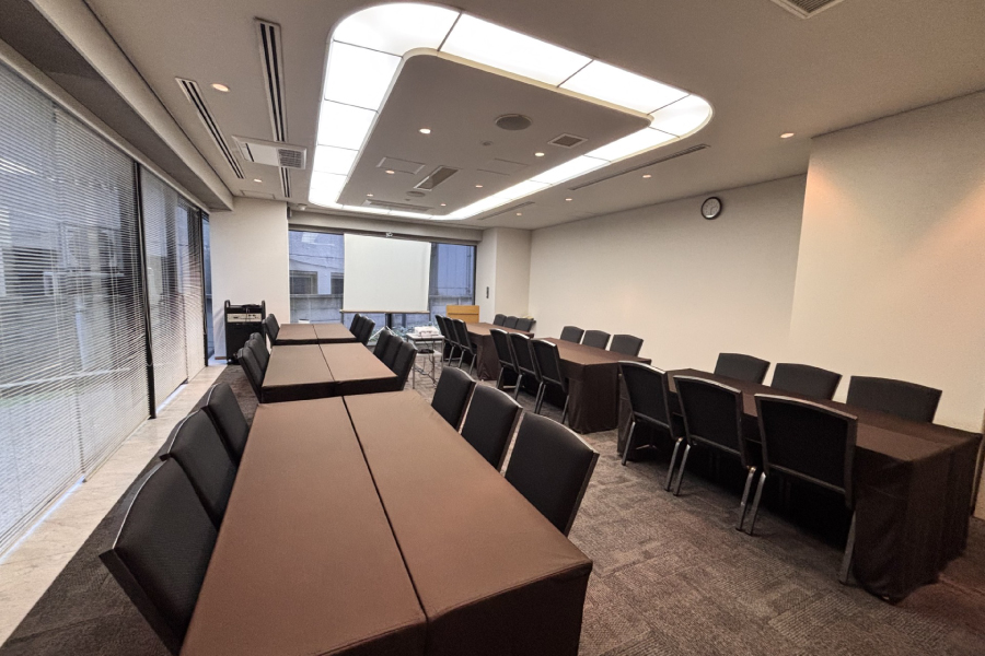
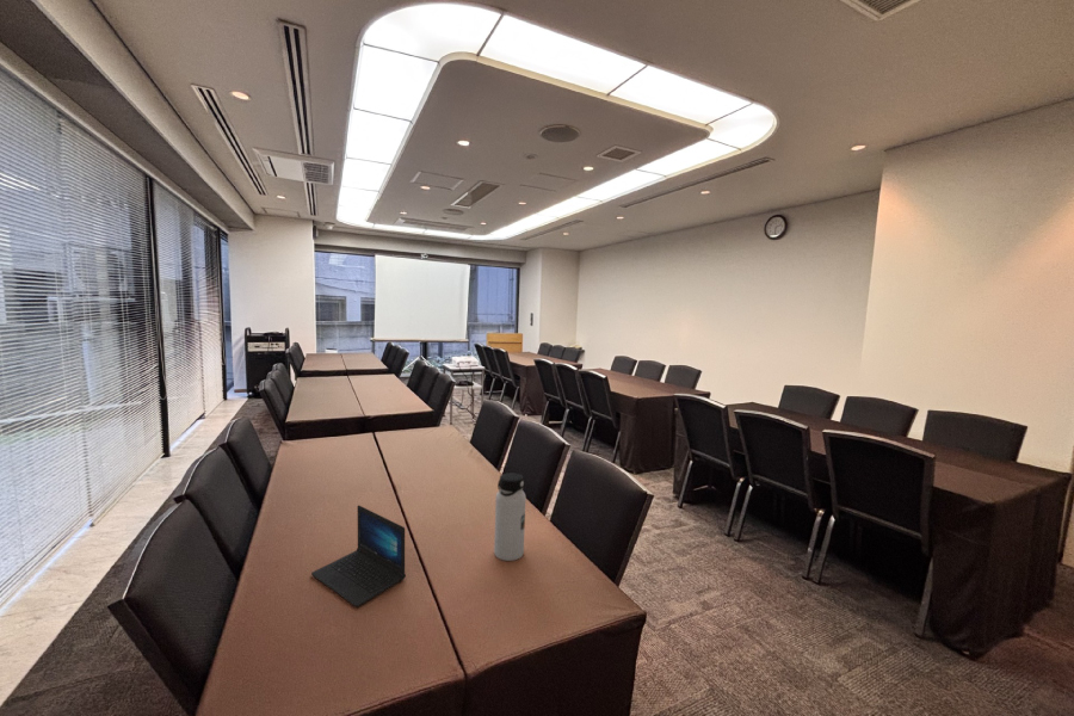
+ water bottle [493,471,527,562]
+ laptop [310,505,407,609]
